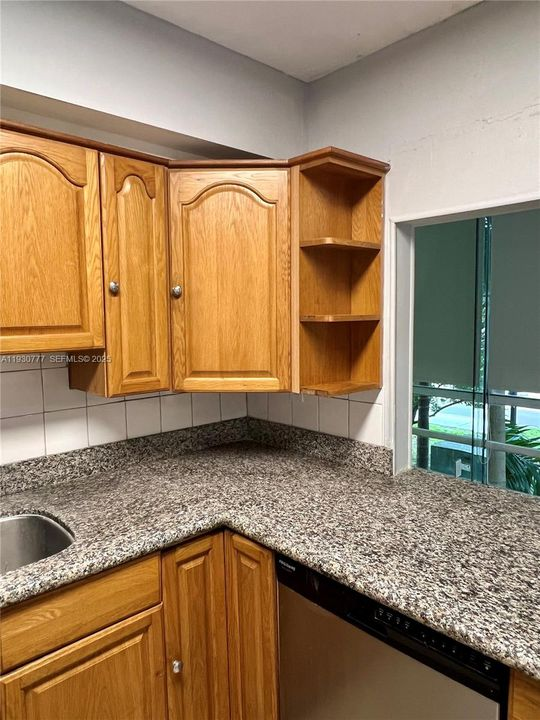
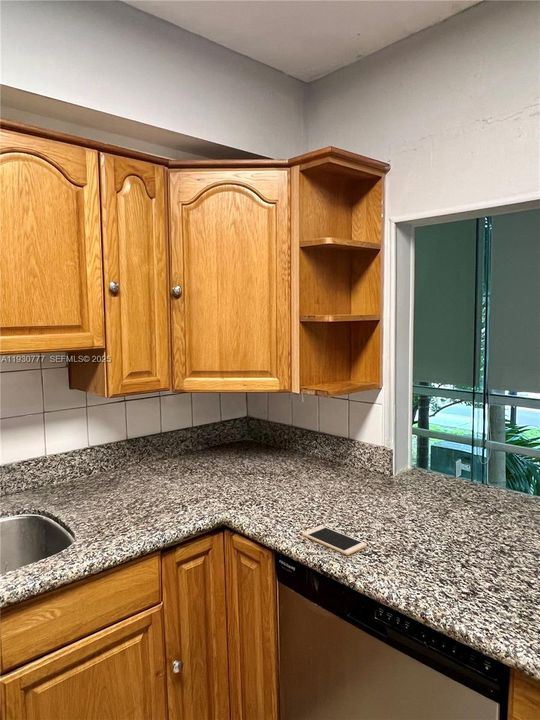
+ cell phone [301,524,368,556]
